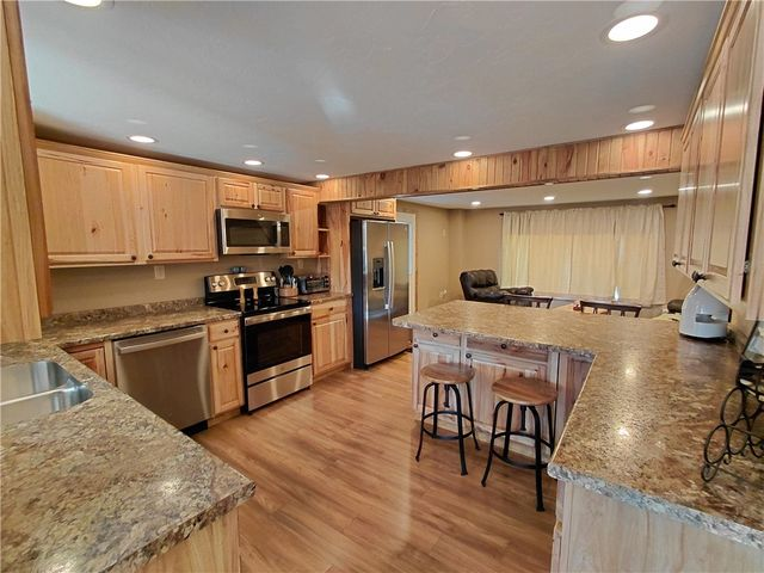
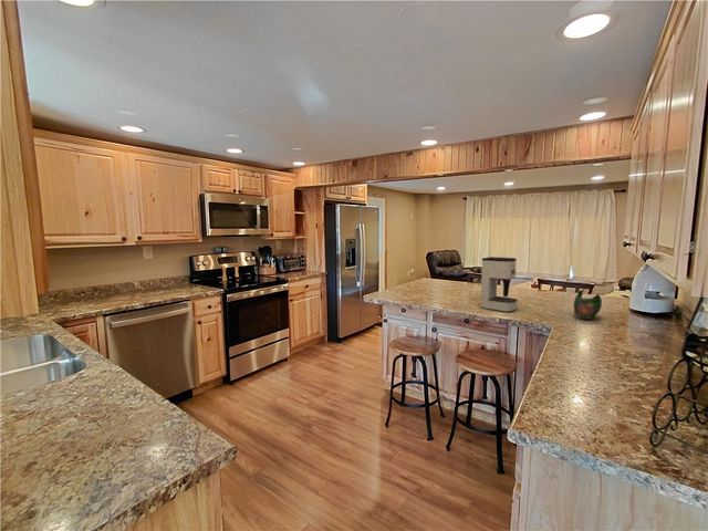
+ coffee maker [480,256,519,313]
+ decorative bowl [573,289,603,321]
